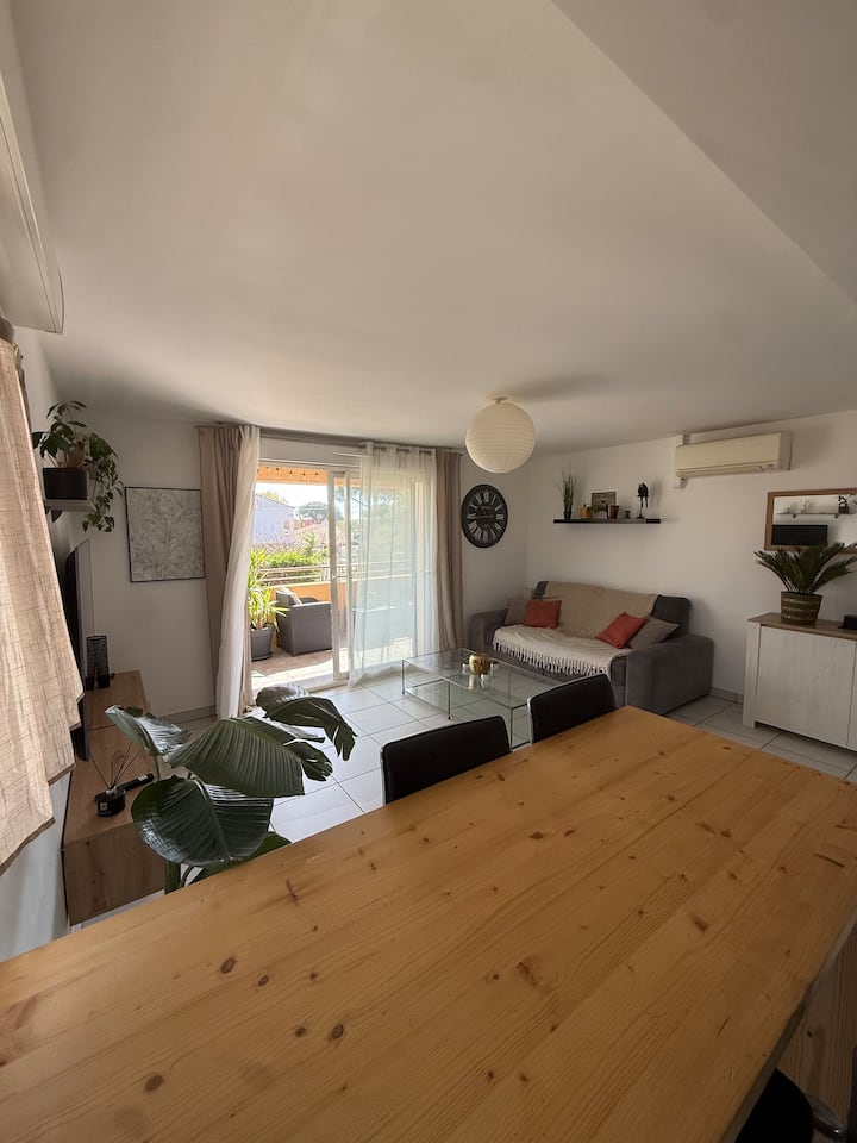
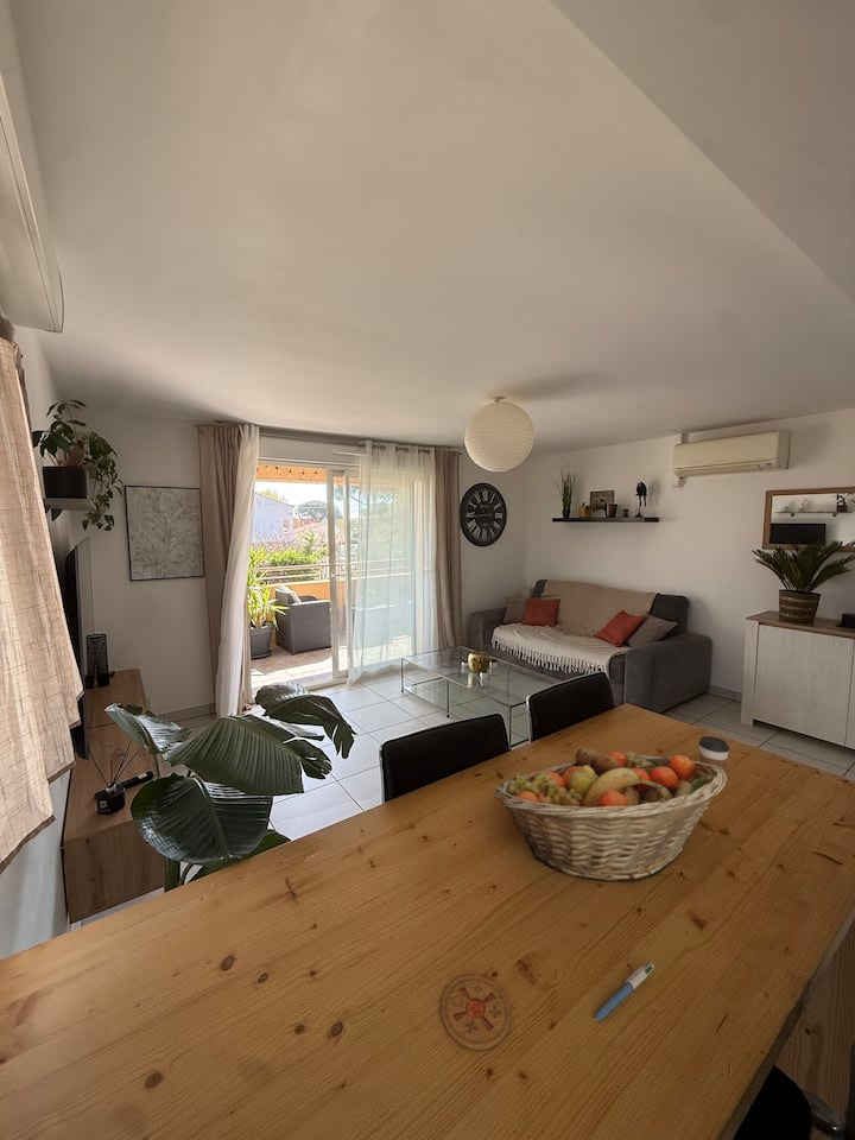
+ fruit basket [493,747,728,882]
+ pen [594,962,656,1022]
+ coffee cup [697,735,730,773]
+ coaster [441,974,512,1051]
